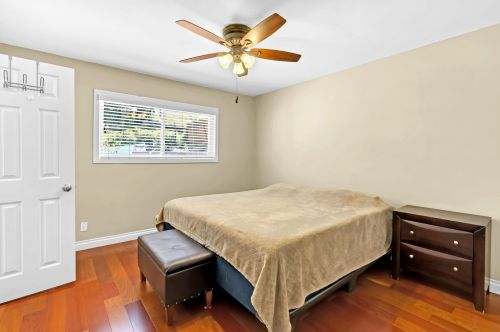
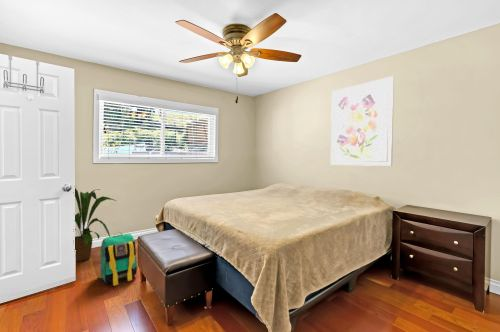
+ wall art [330,75,395,167]
+ house plant [74,187,117,263]
+ backpack [97,231,138,287]
